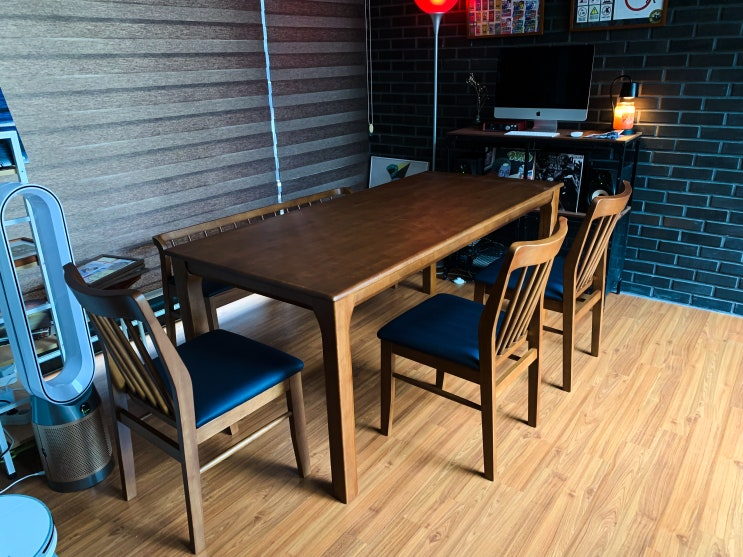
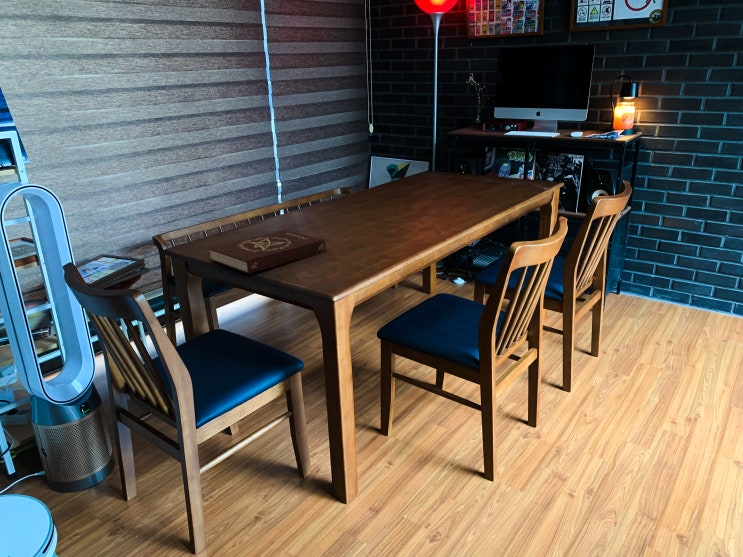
+ book [208,229,327,275]
